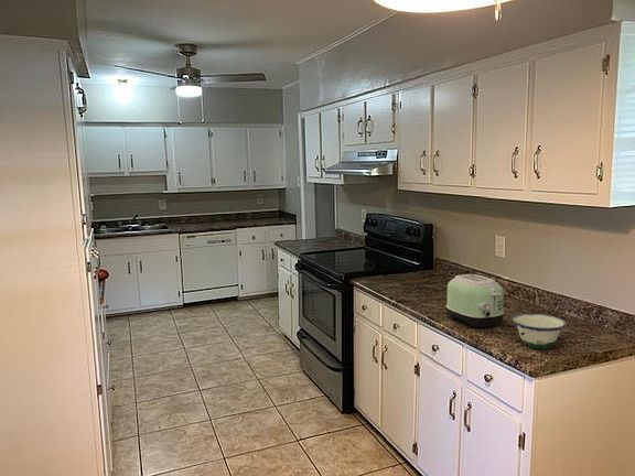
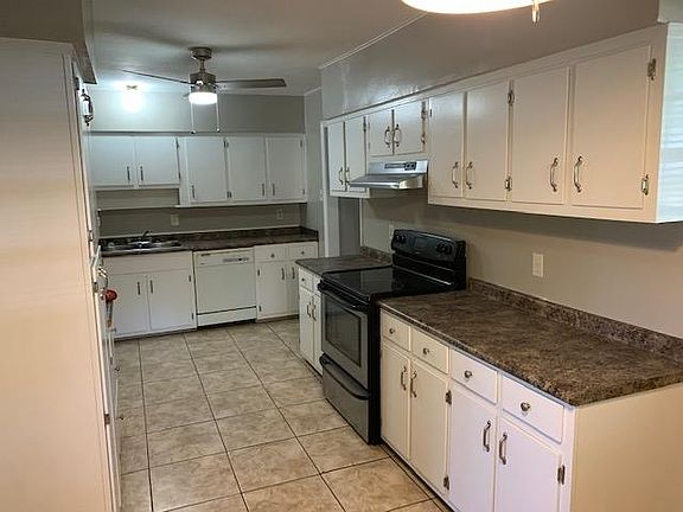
- toaster [445,273,505,329]
- bowl [512,313,567,350]
